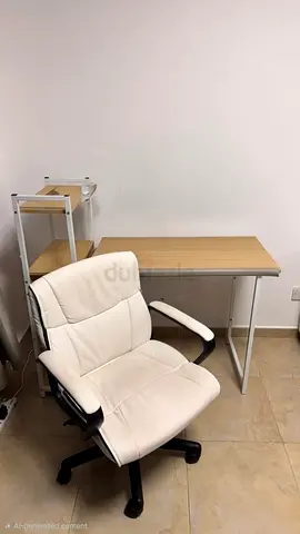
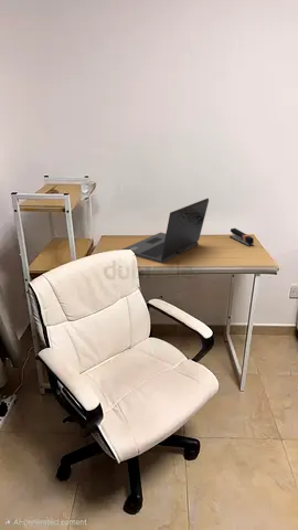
+ laptop [121,198,210,264]
+ stapler [228,227,255,247]
